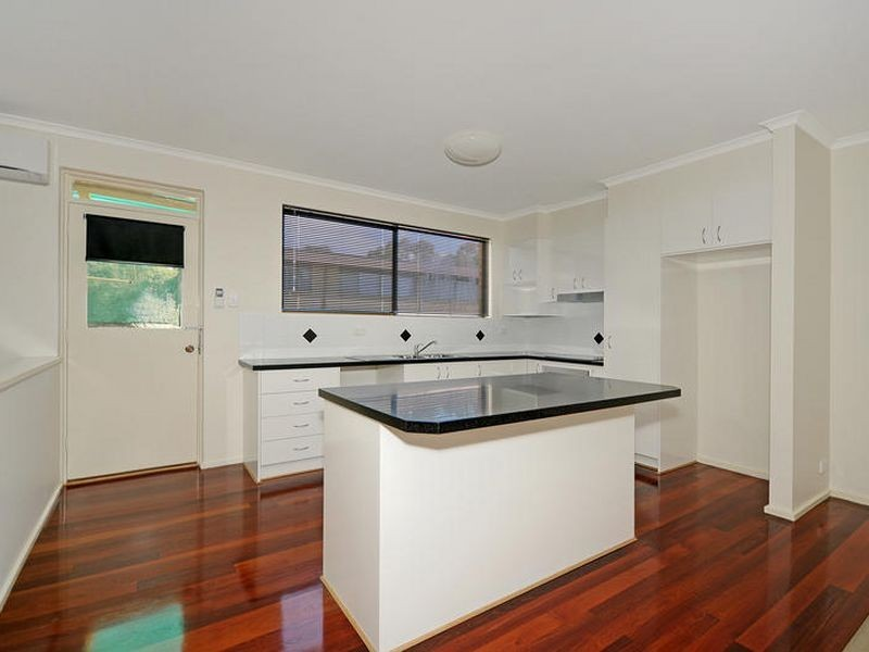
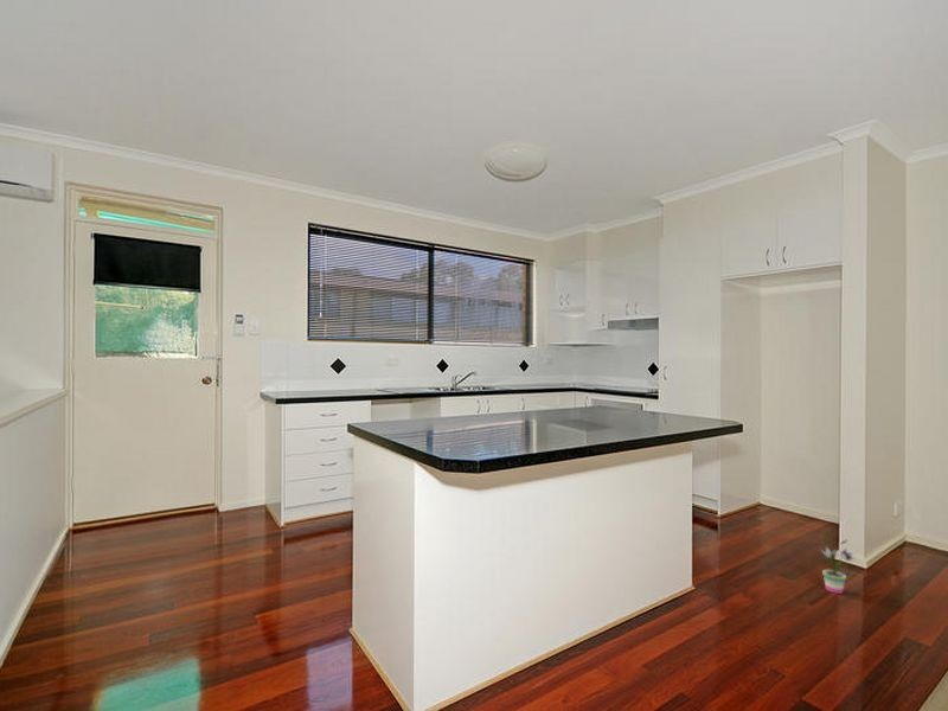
+ potted plant [819,530,858,595]
